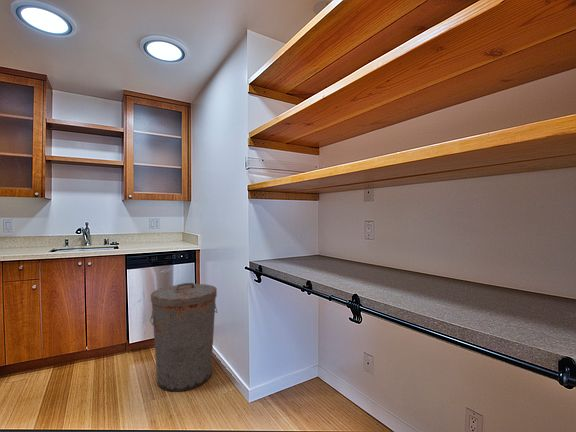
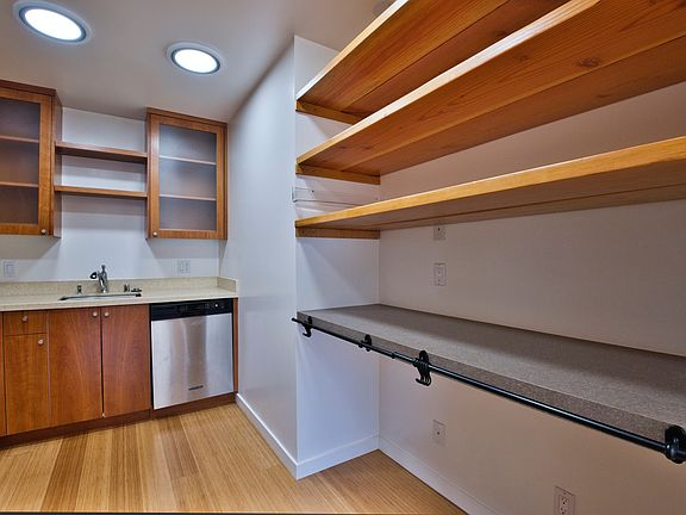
- trash can [149,282,218,393]
